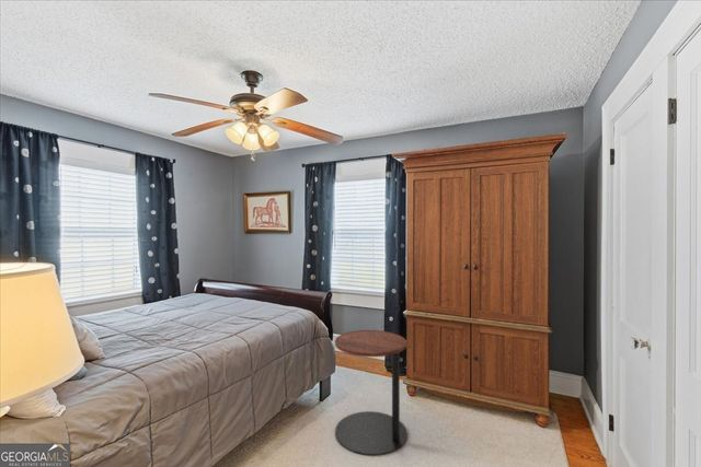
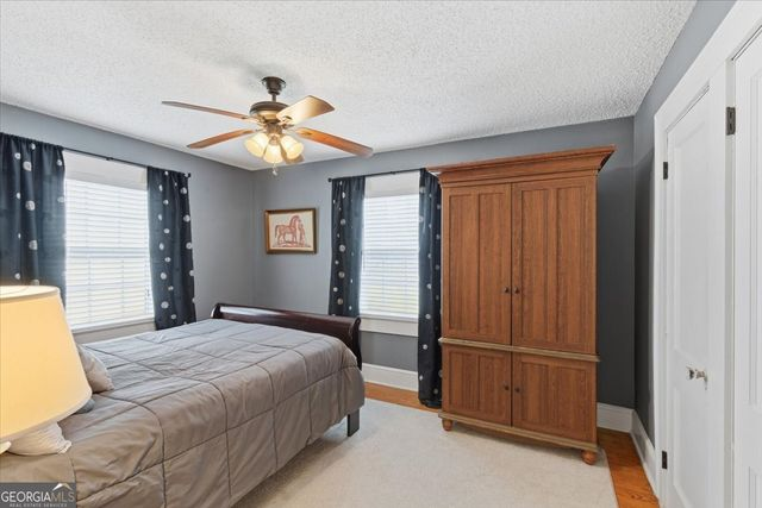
- side table [334,329,407,457]
